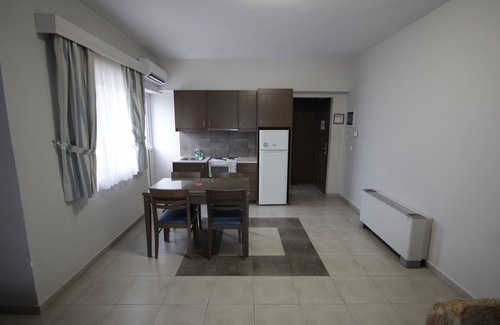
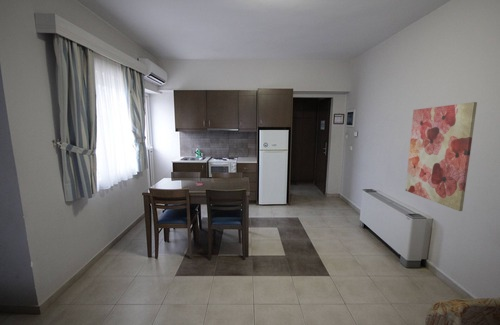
+ wall art [405,101,478,212]
